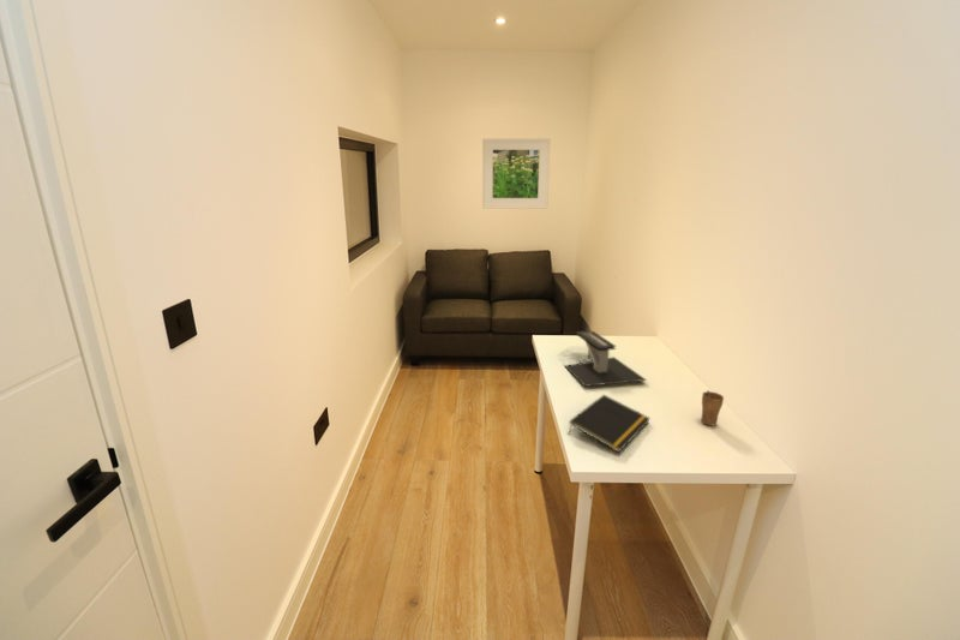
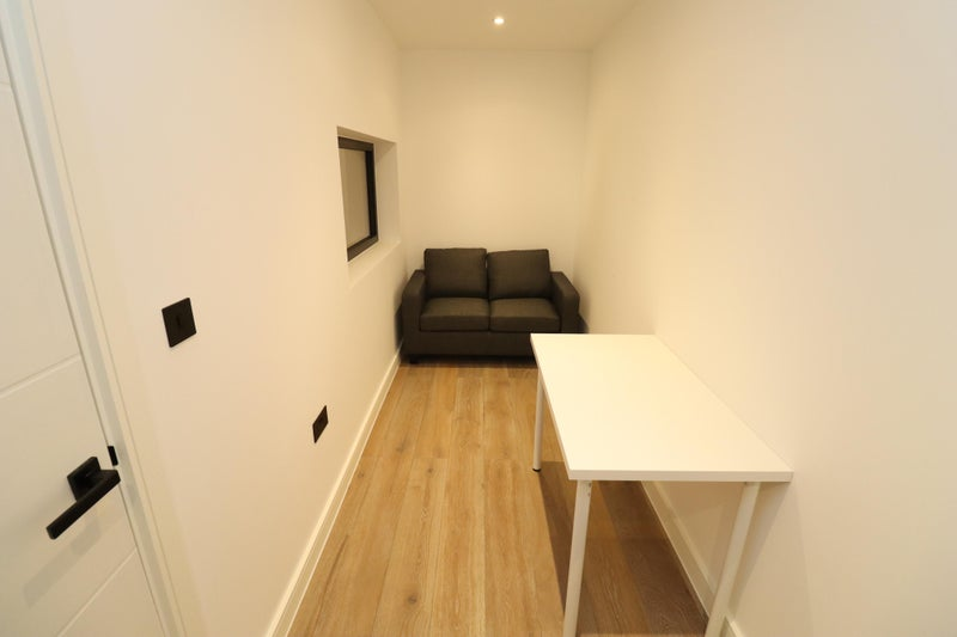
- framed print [481,138,552,210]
- cup [700,389,725,427]
- notepad [568,394,652,454]
- desk lamp [563,330,648,388]
